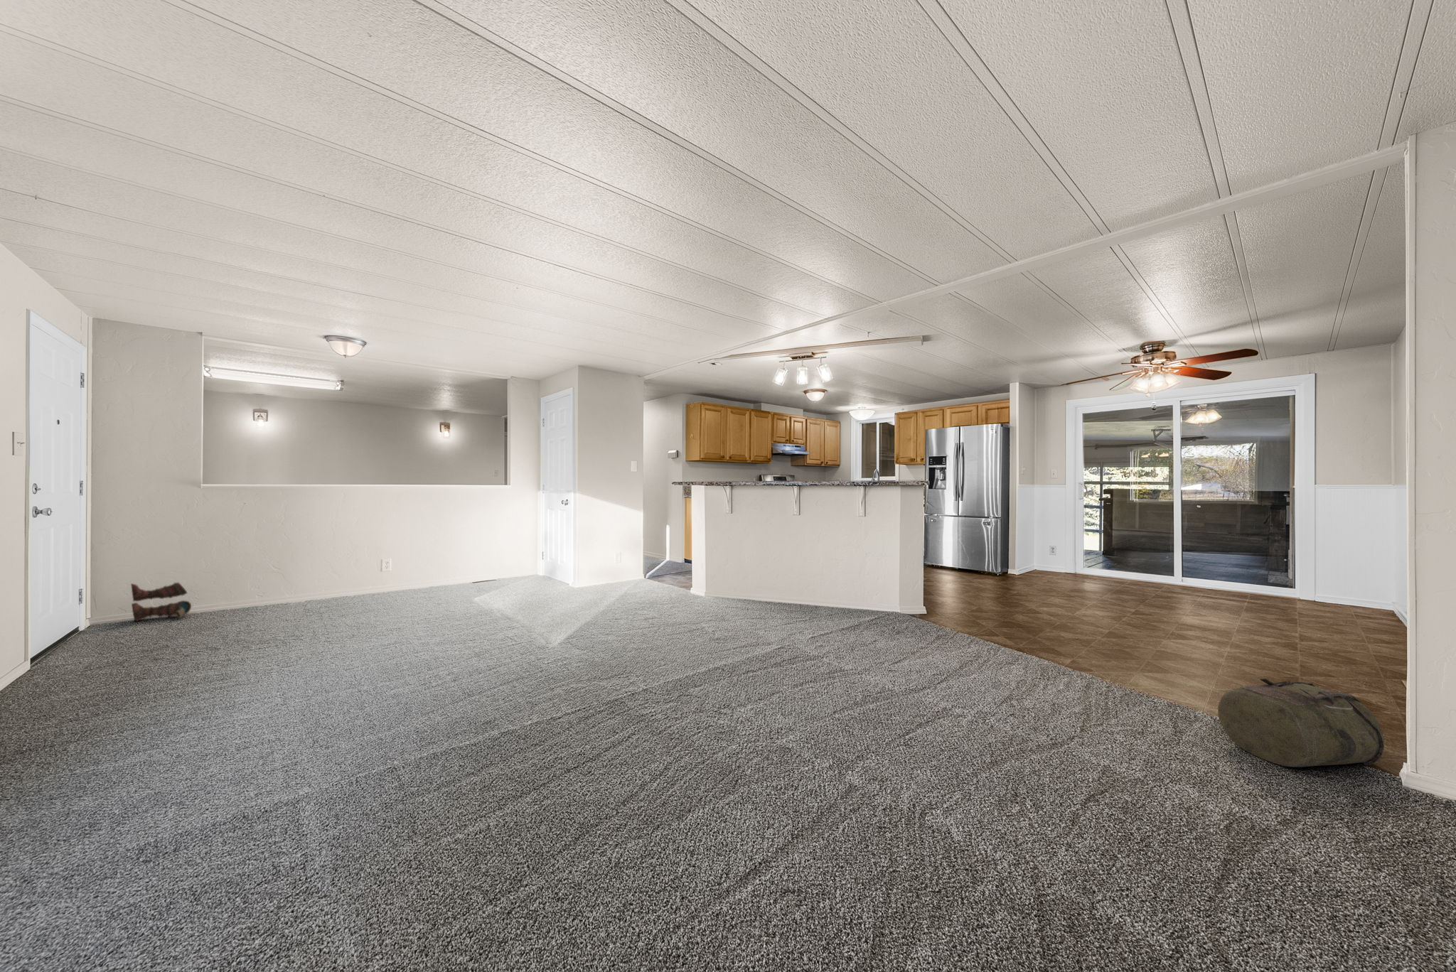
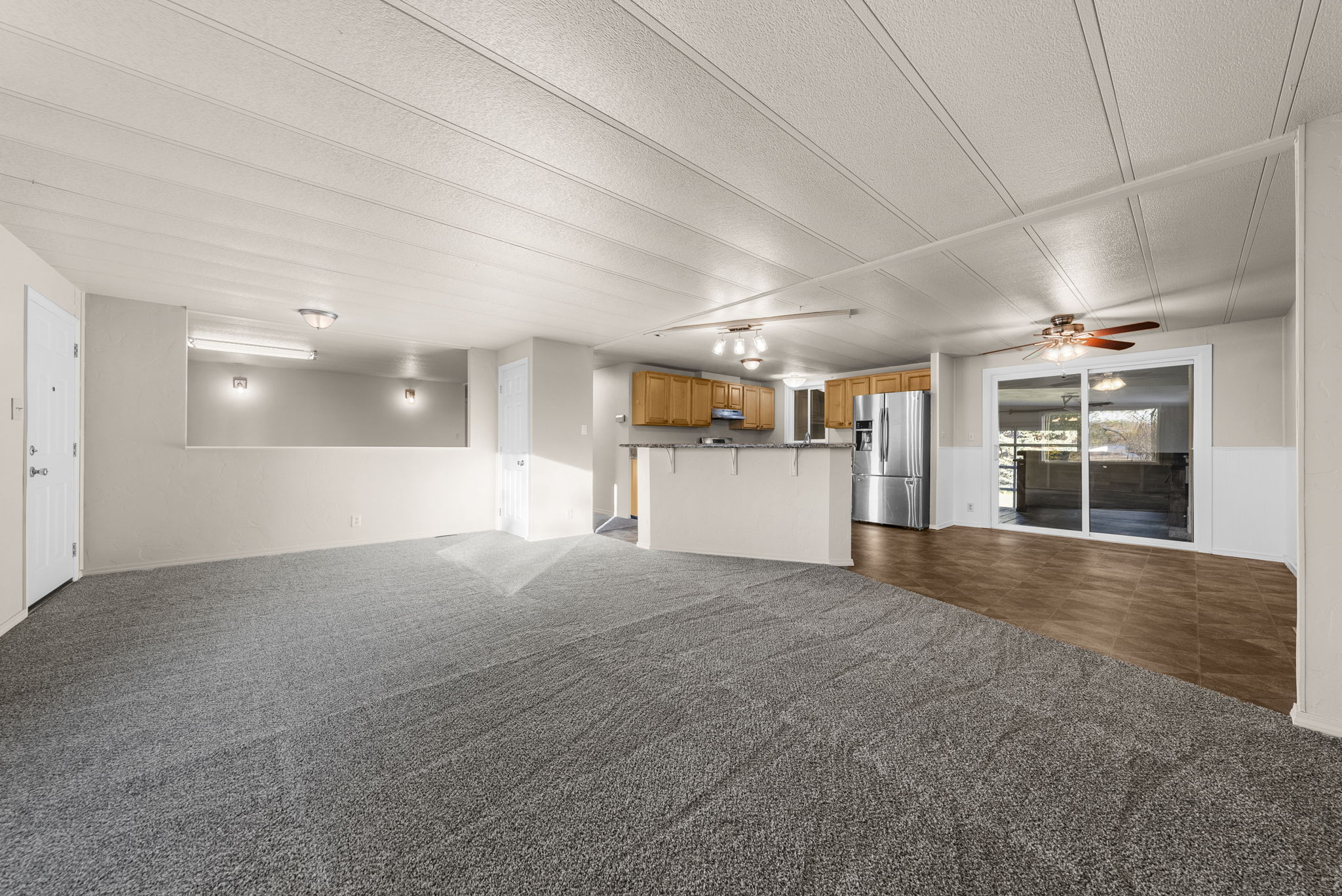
- backpack [1217,678,1384,768]
- boots [130,581,192,623]
